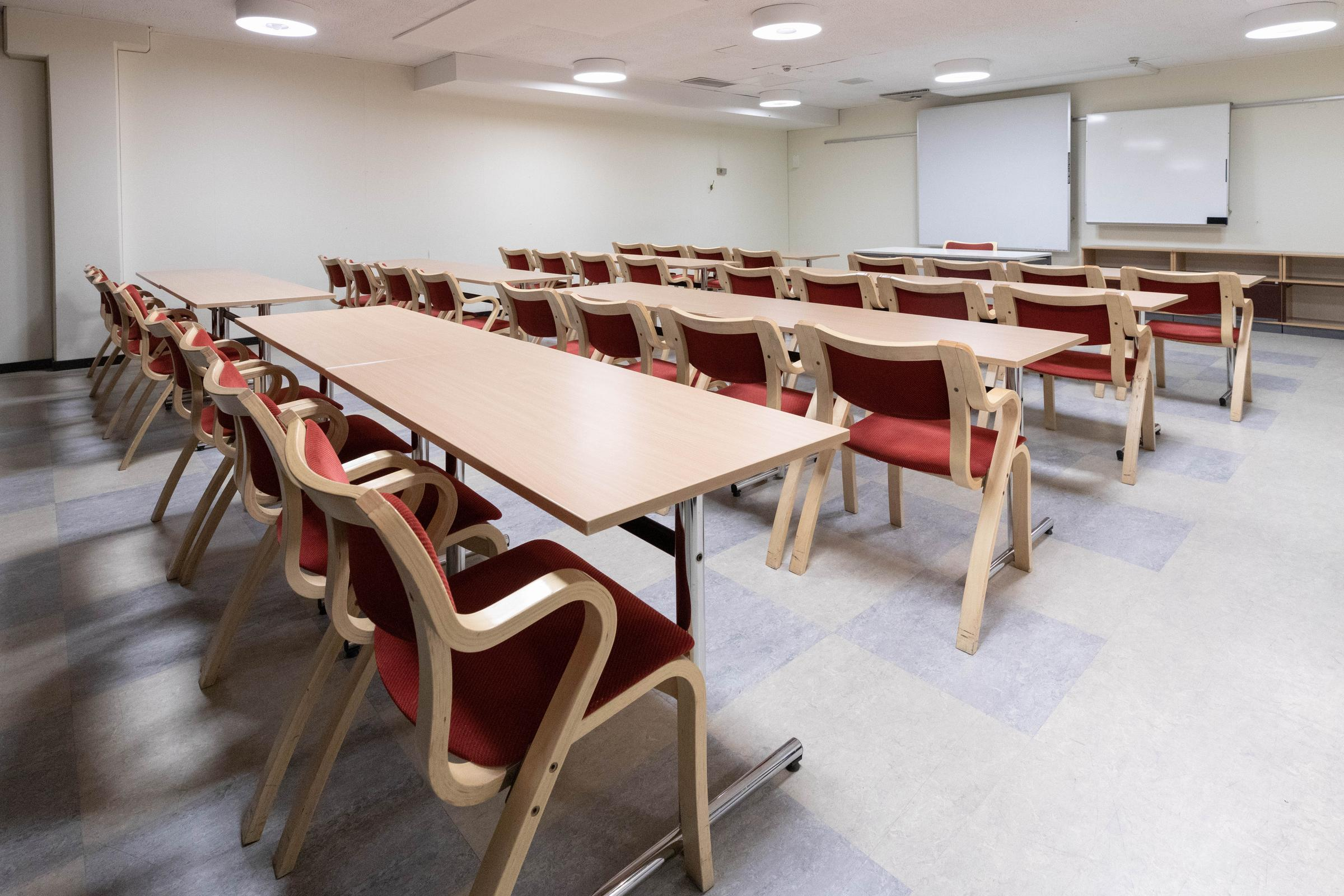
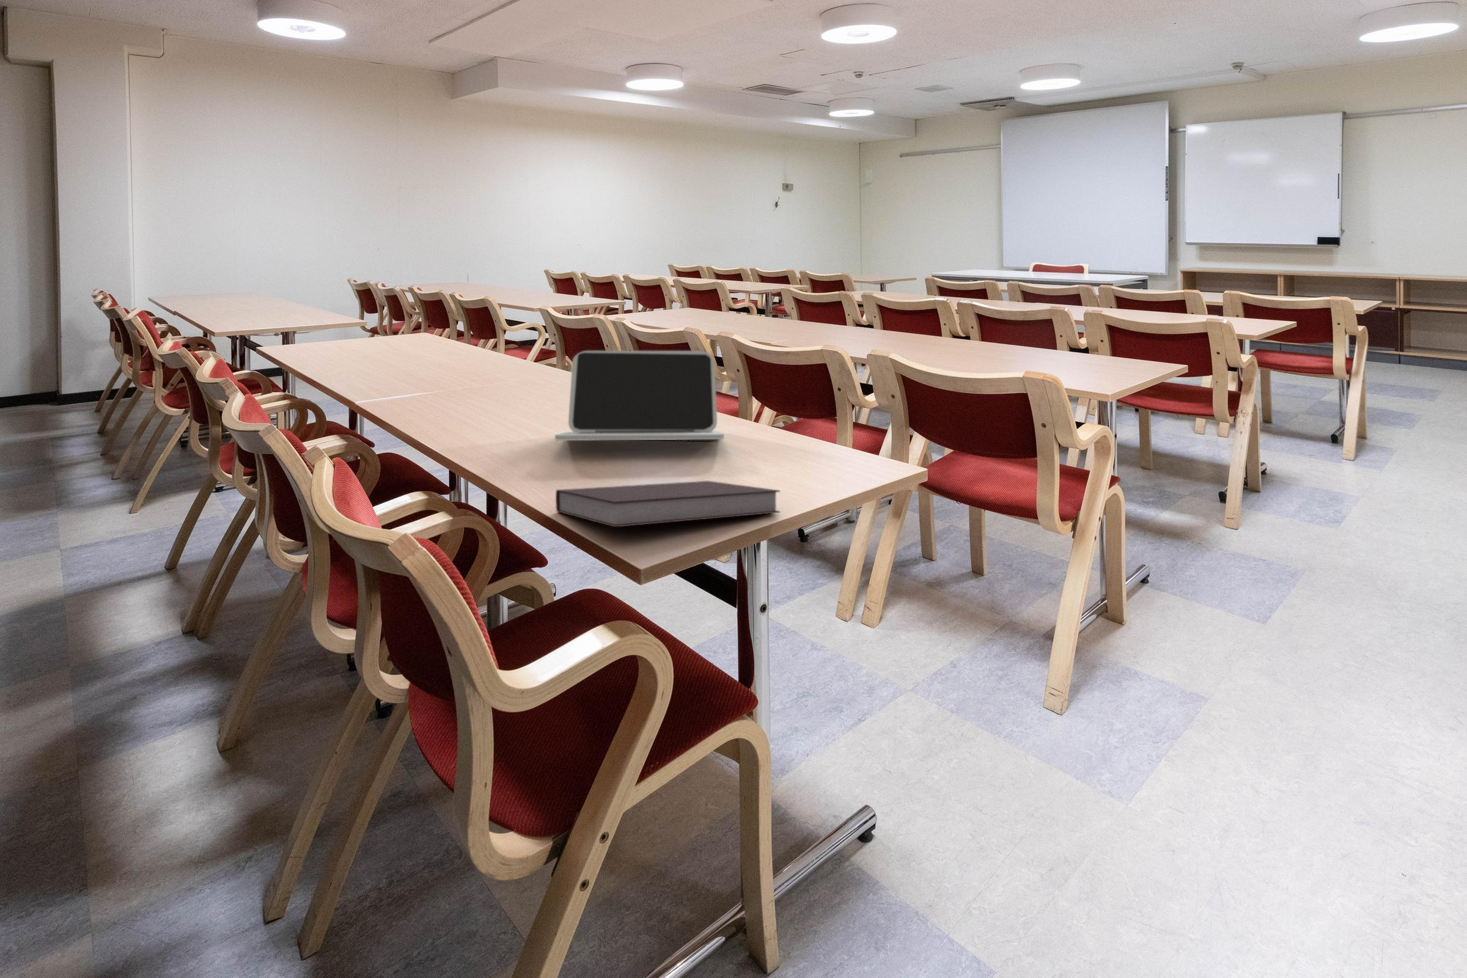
+ laptop [554,350,725,441]
+ notebook [554,480,782,528]
